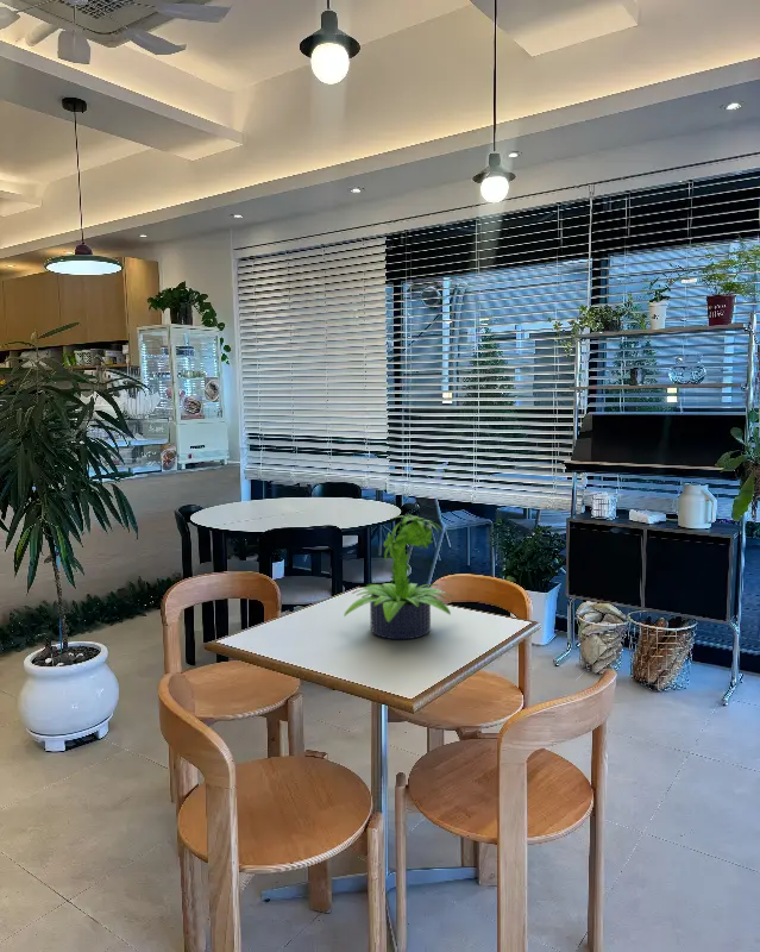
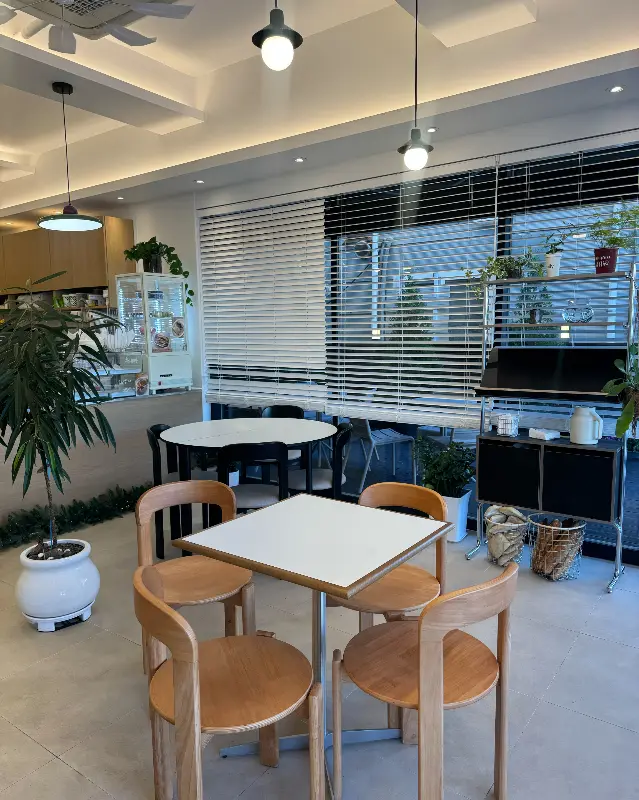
- potted plant [343,514,454,640]
